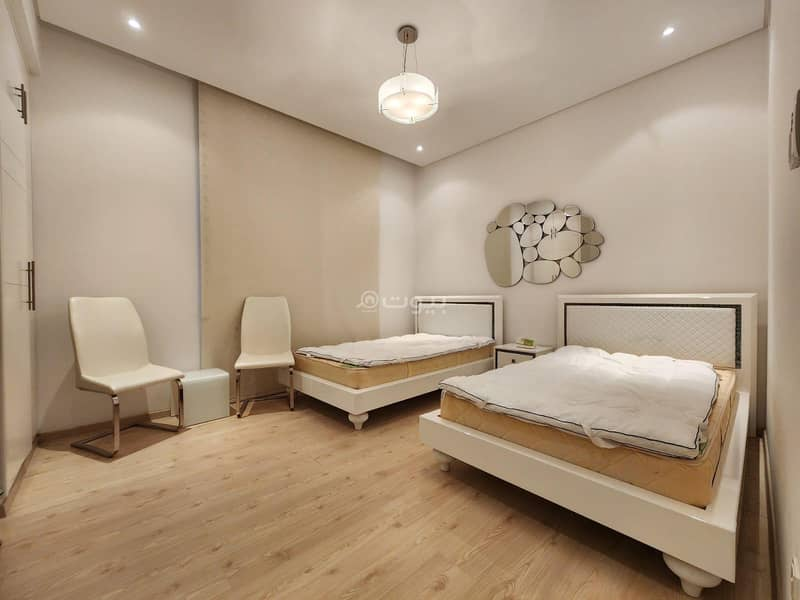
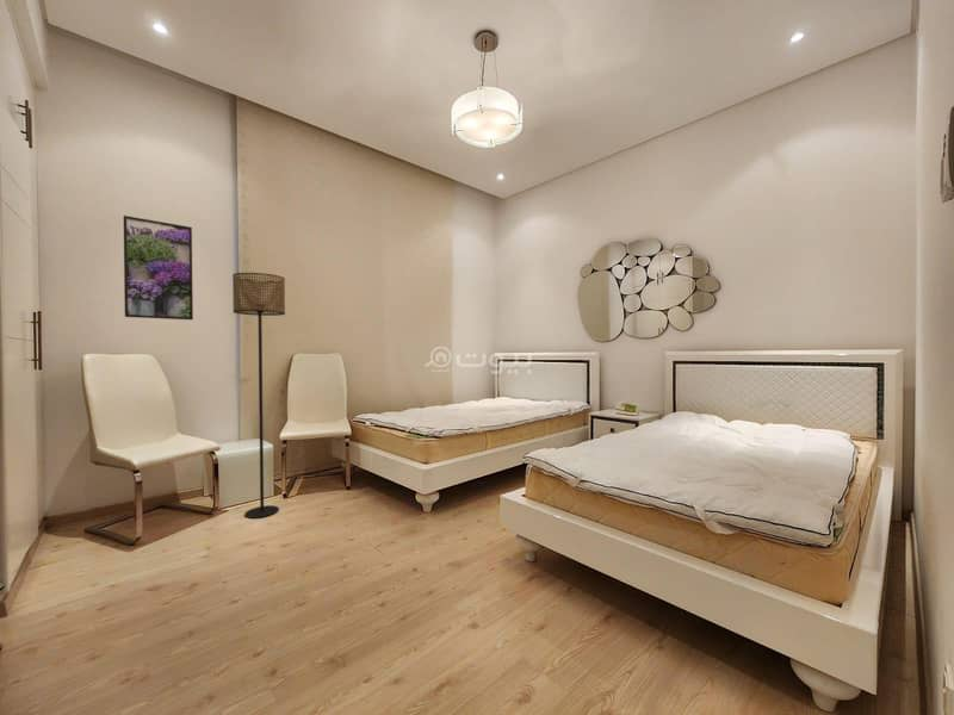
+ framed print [123,214,194,321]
+ floor lamp [231,272,286,520]
